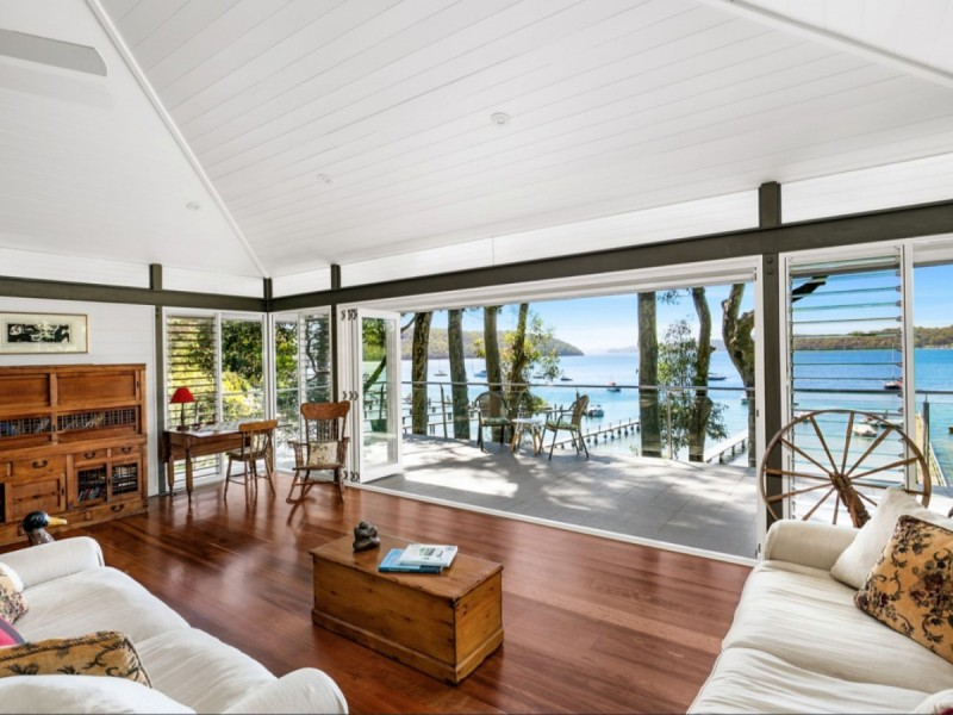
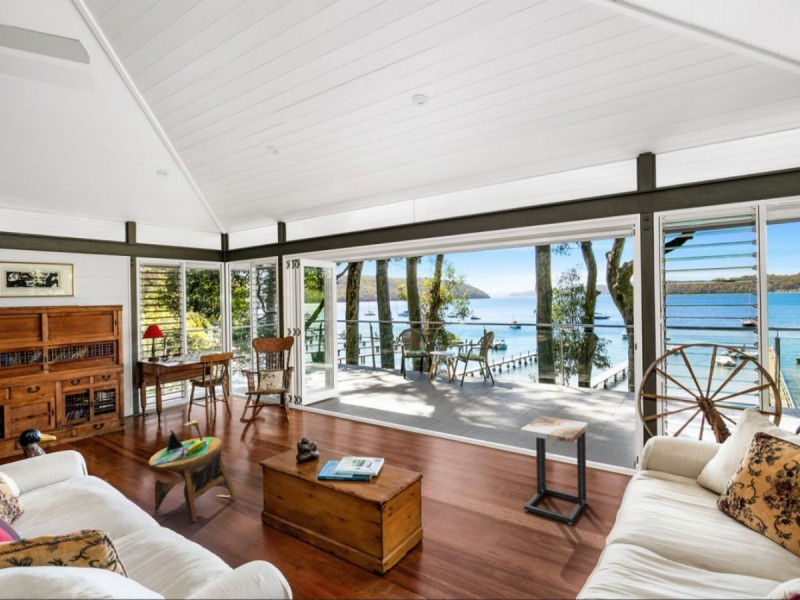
+ side table [147,419,238,523]
+ side table [520,415,589,525]
